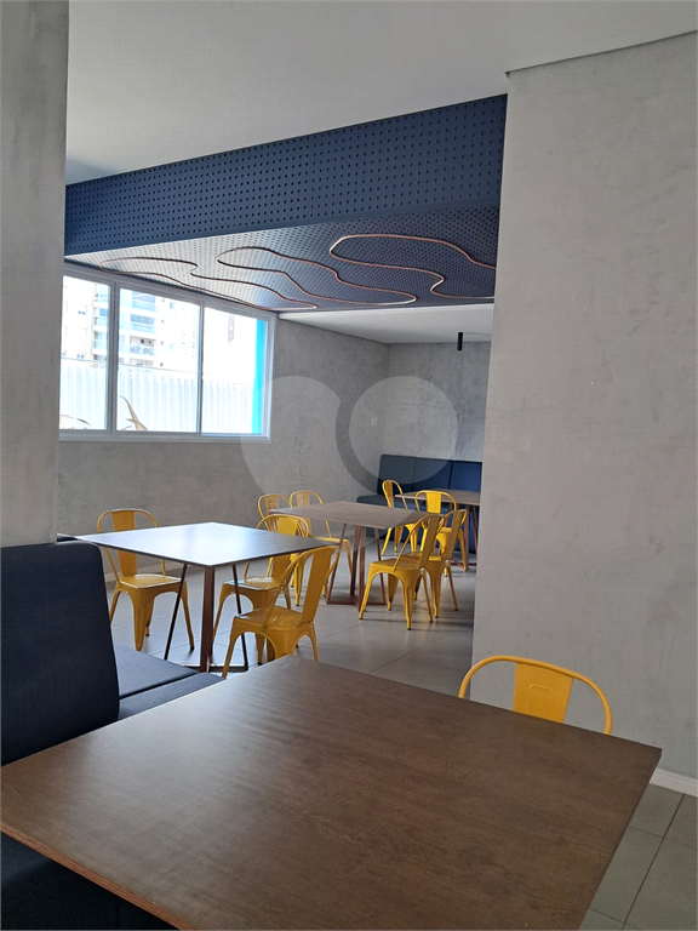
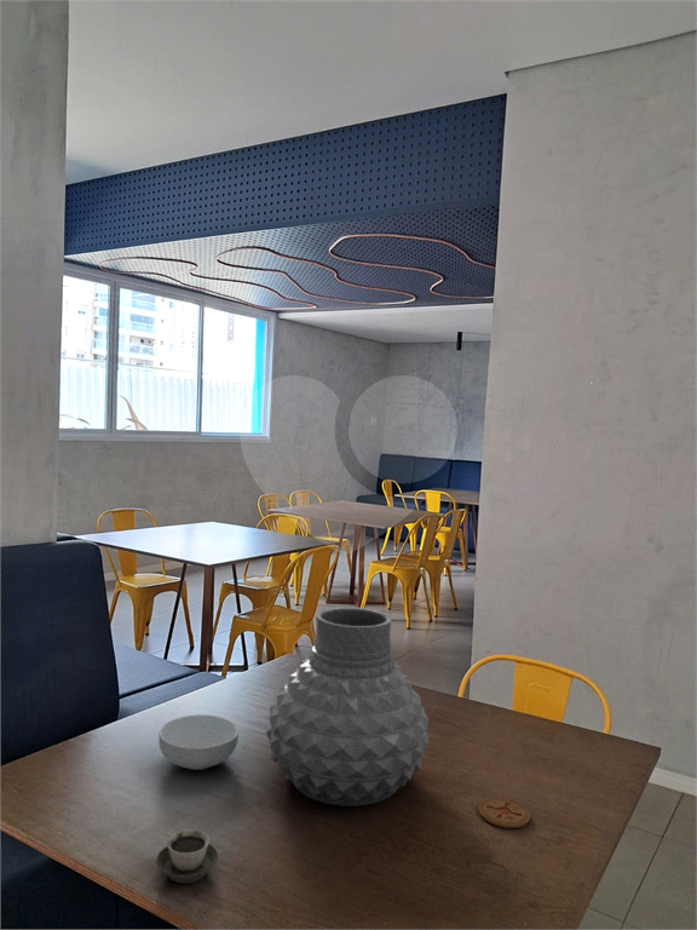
+ cup [155,828,219,884]
+ vase [265,605,431,806]
+ coaster [478,797,531,829]
+ cereal bowl [157,713,240,771]
